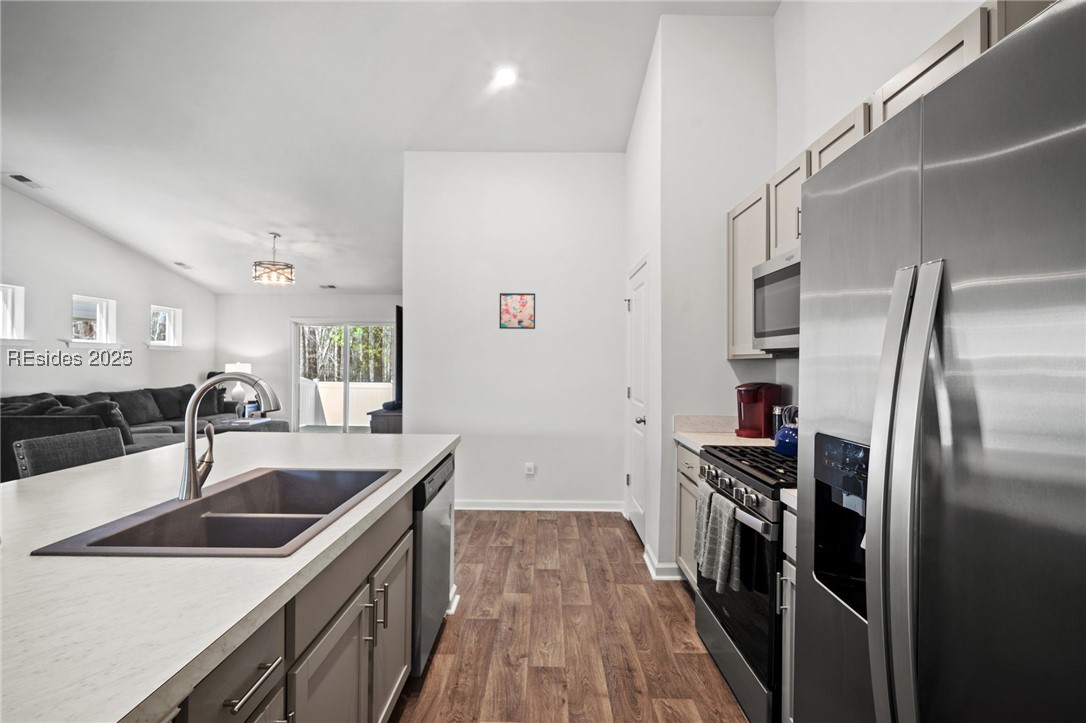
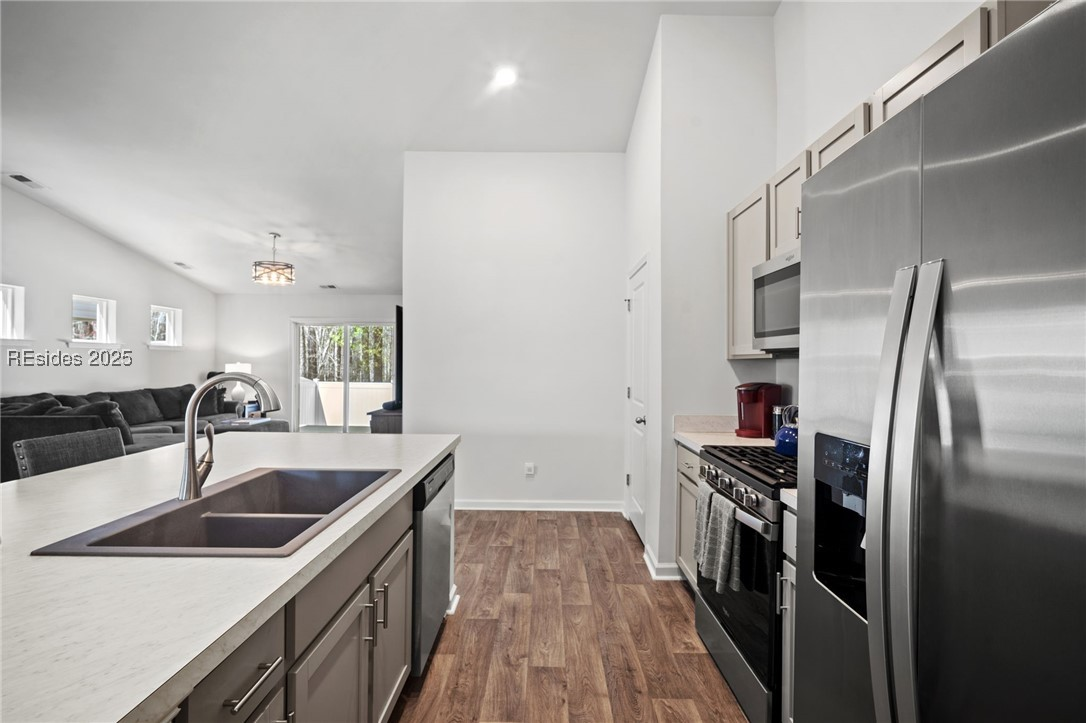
- wall art [498,292,536,330]
